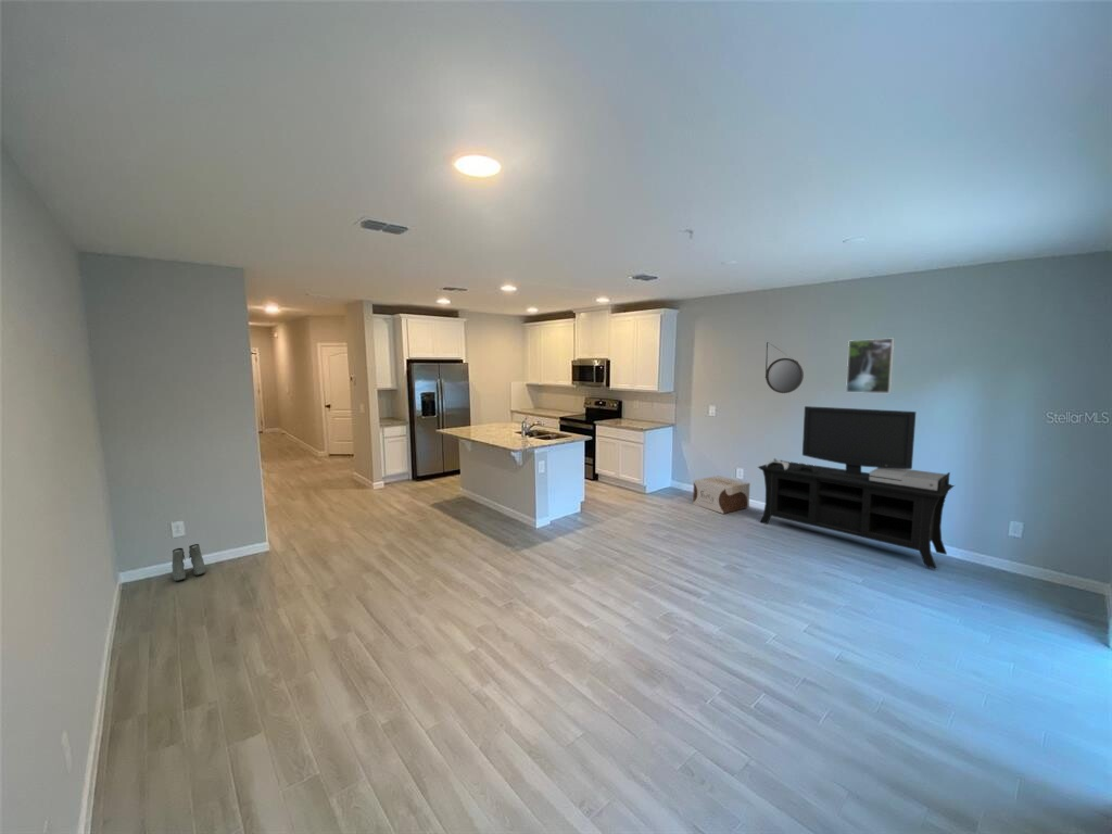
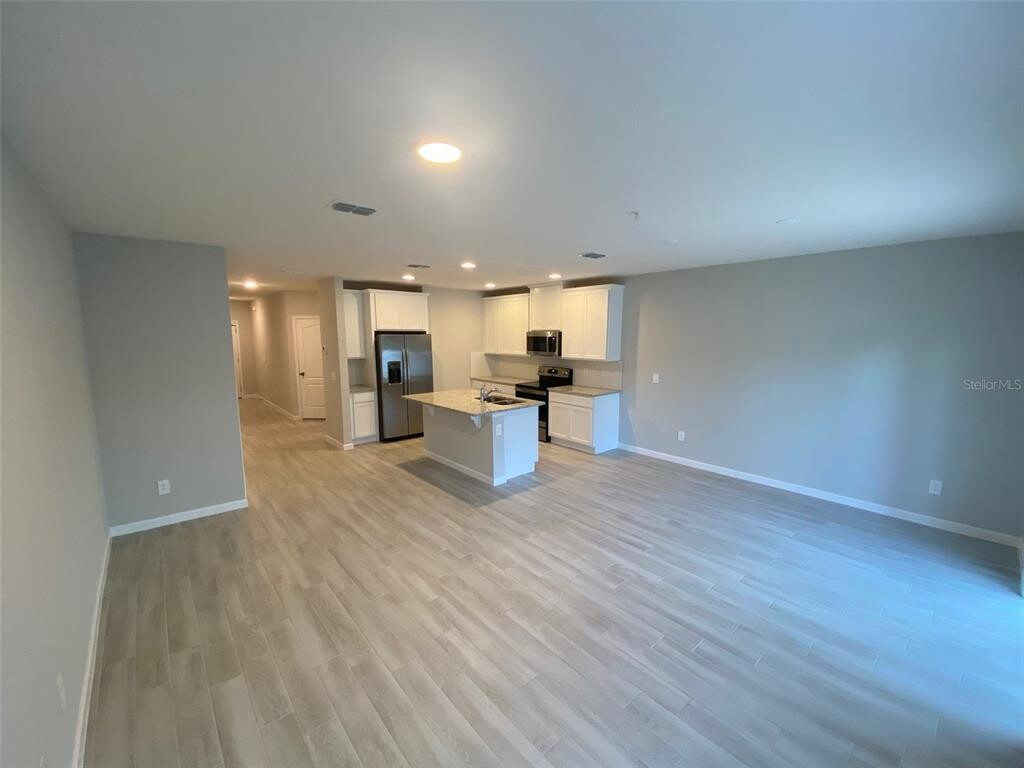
- boots [170,543,206,582]
- home mirror [764,341,805,394]
- media console [757,405,956,570]
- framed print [845,338,895,394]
- cardboard box [692,475,751,515]
